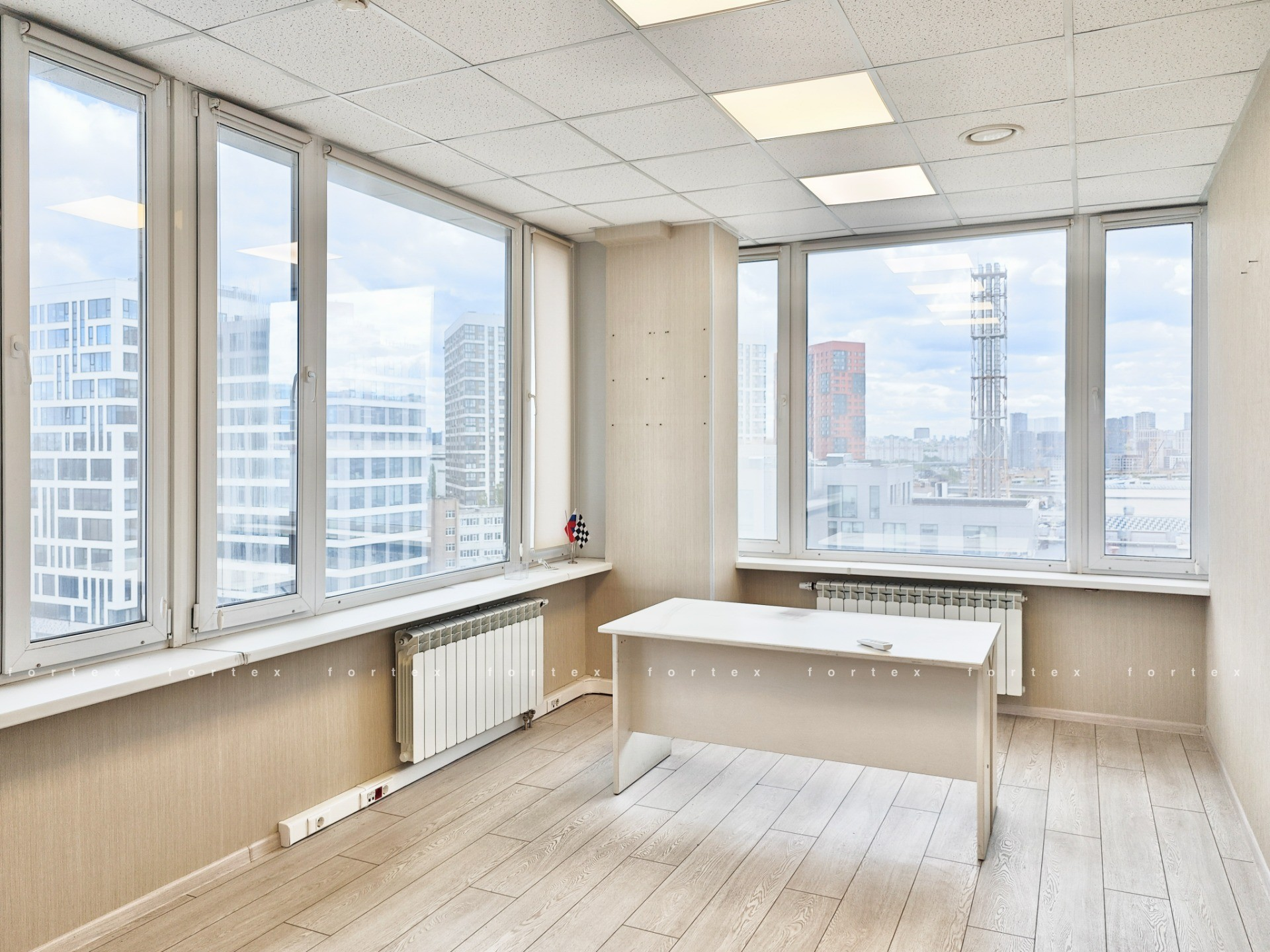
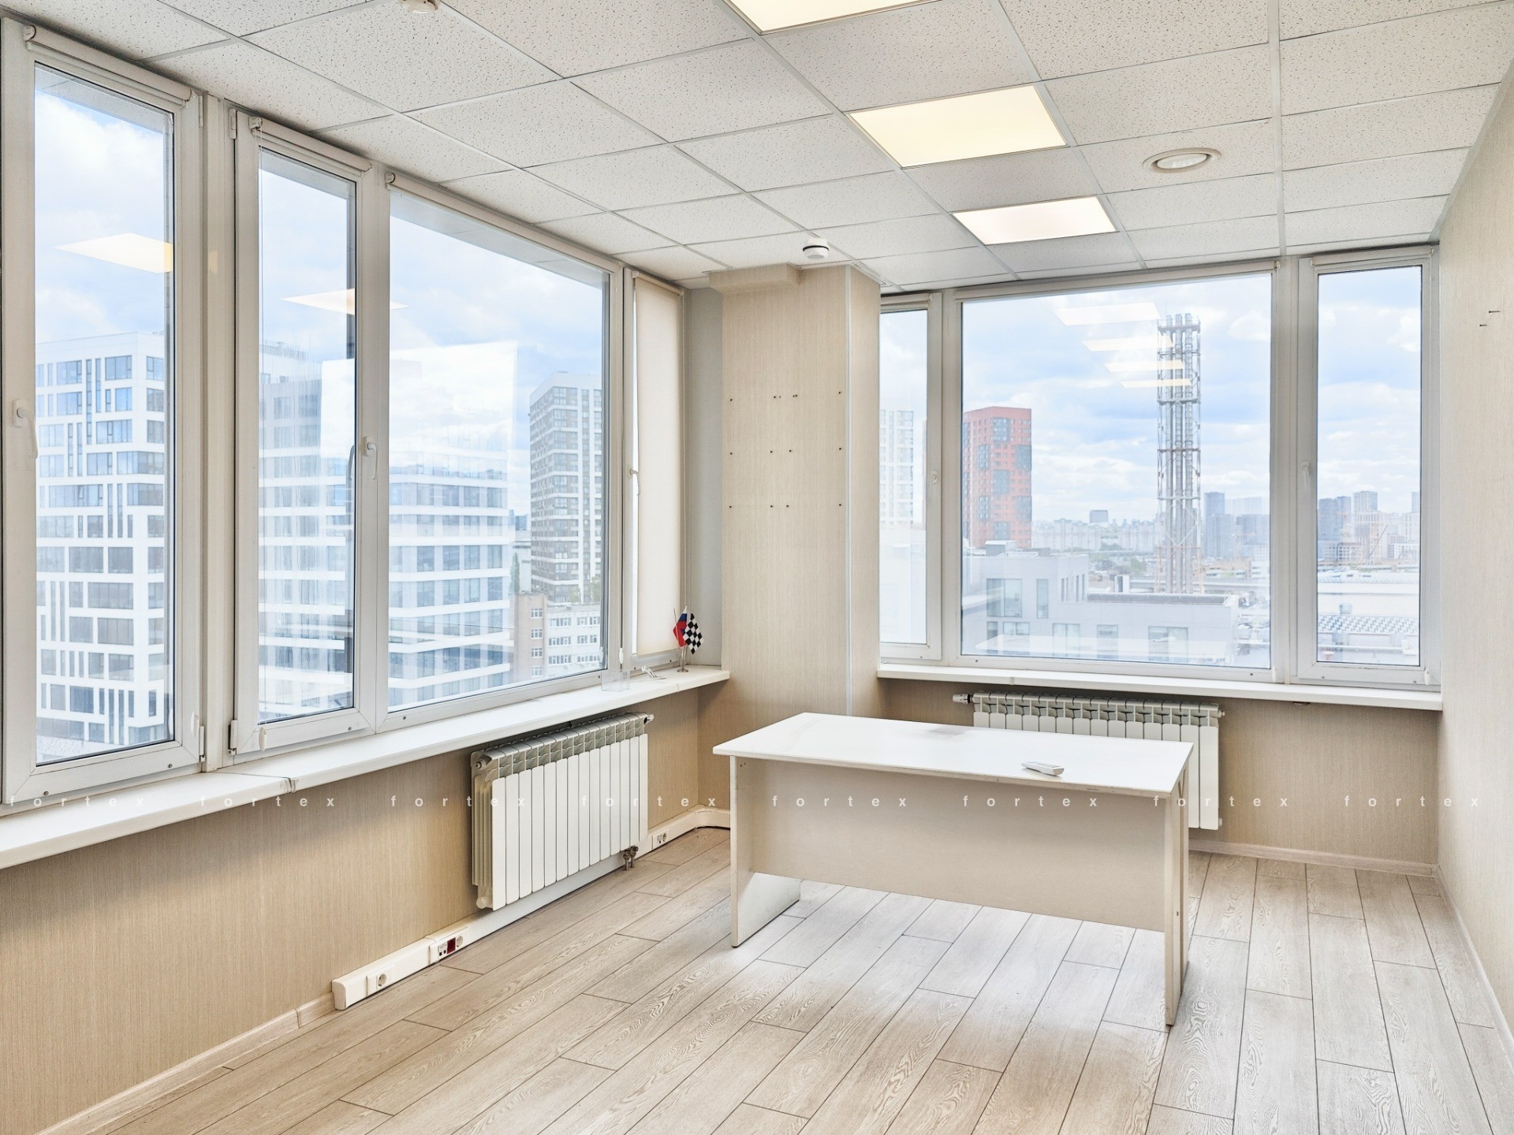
+ smoke detector [801,237,831,261]
